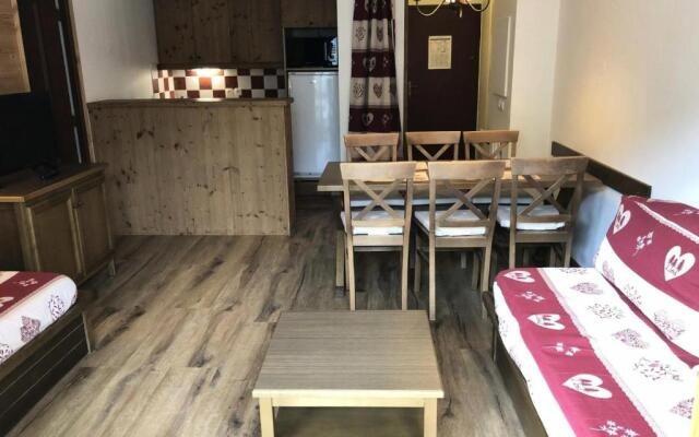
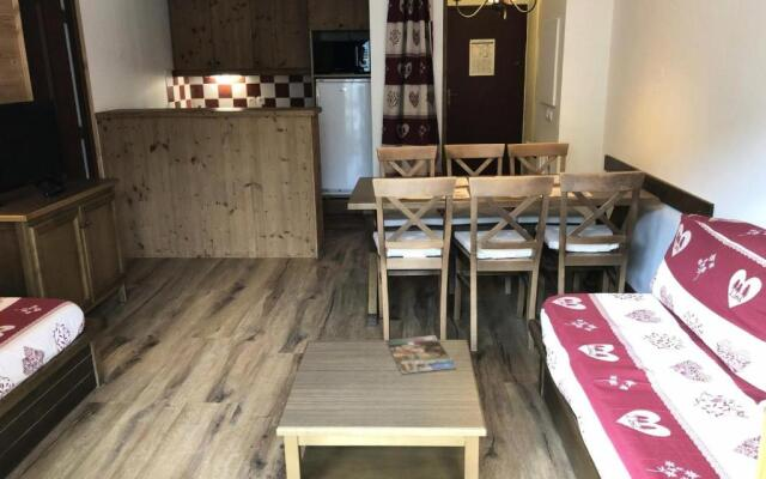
+ magazine [385,334,457,375]
